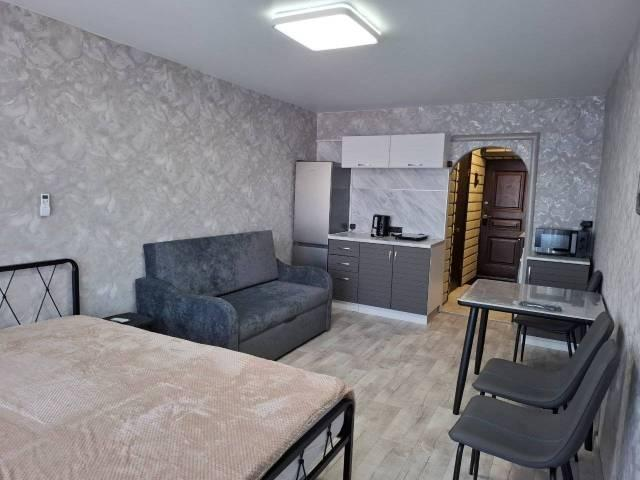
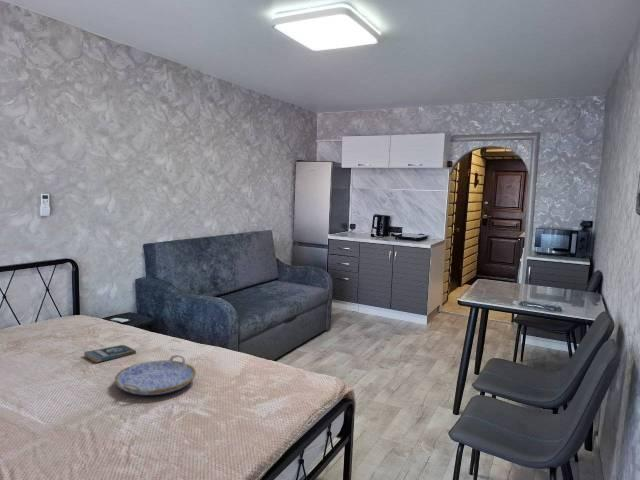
+ book [83,344,137,364]
+ serving tray [114,354,197,396]
